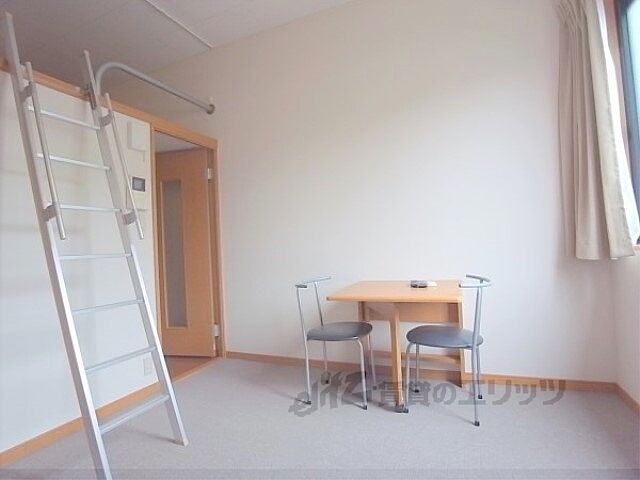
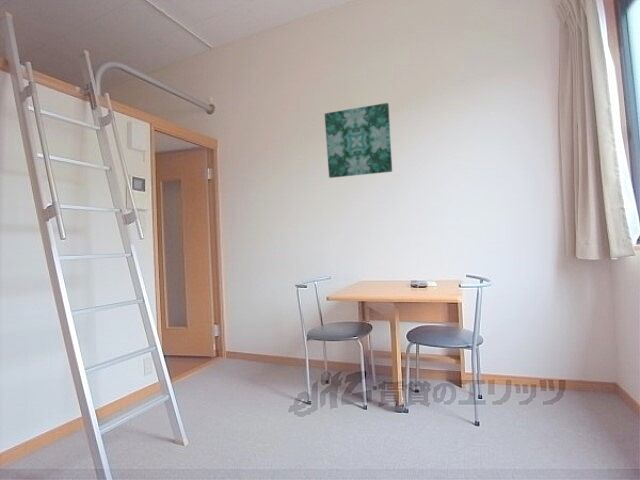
+ wall art [324,102,393,179]
